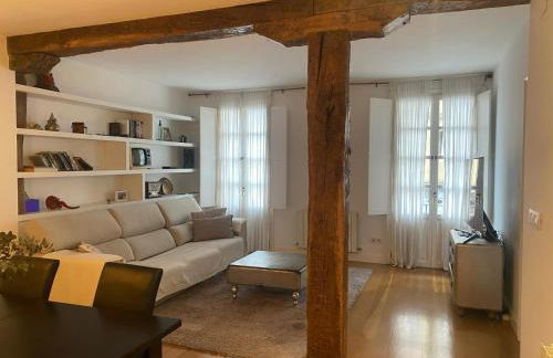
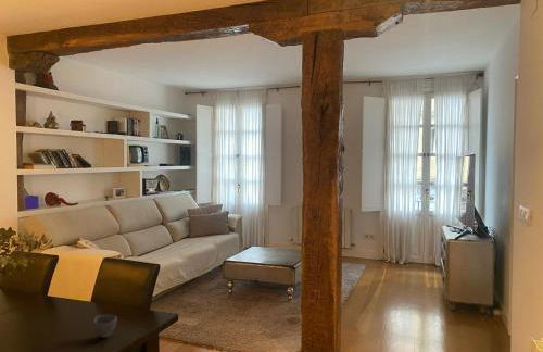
+ cup [92,314,118,339]
